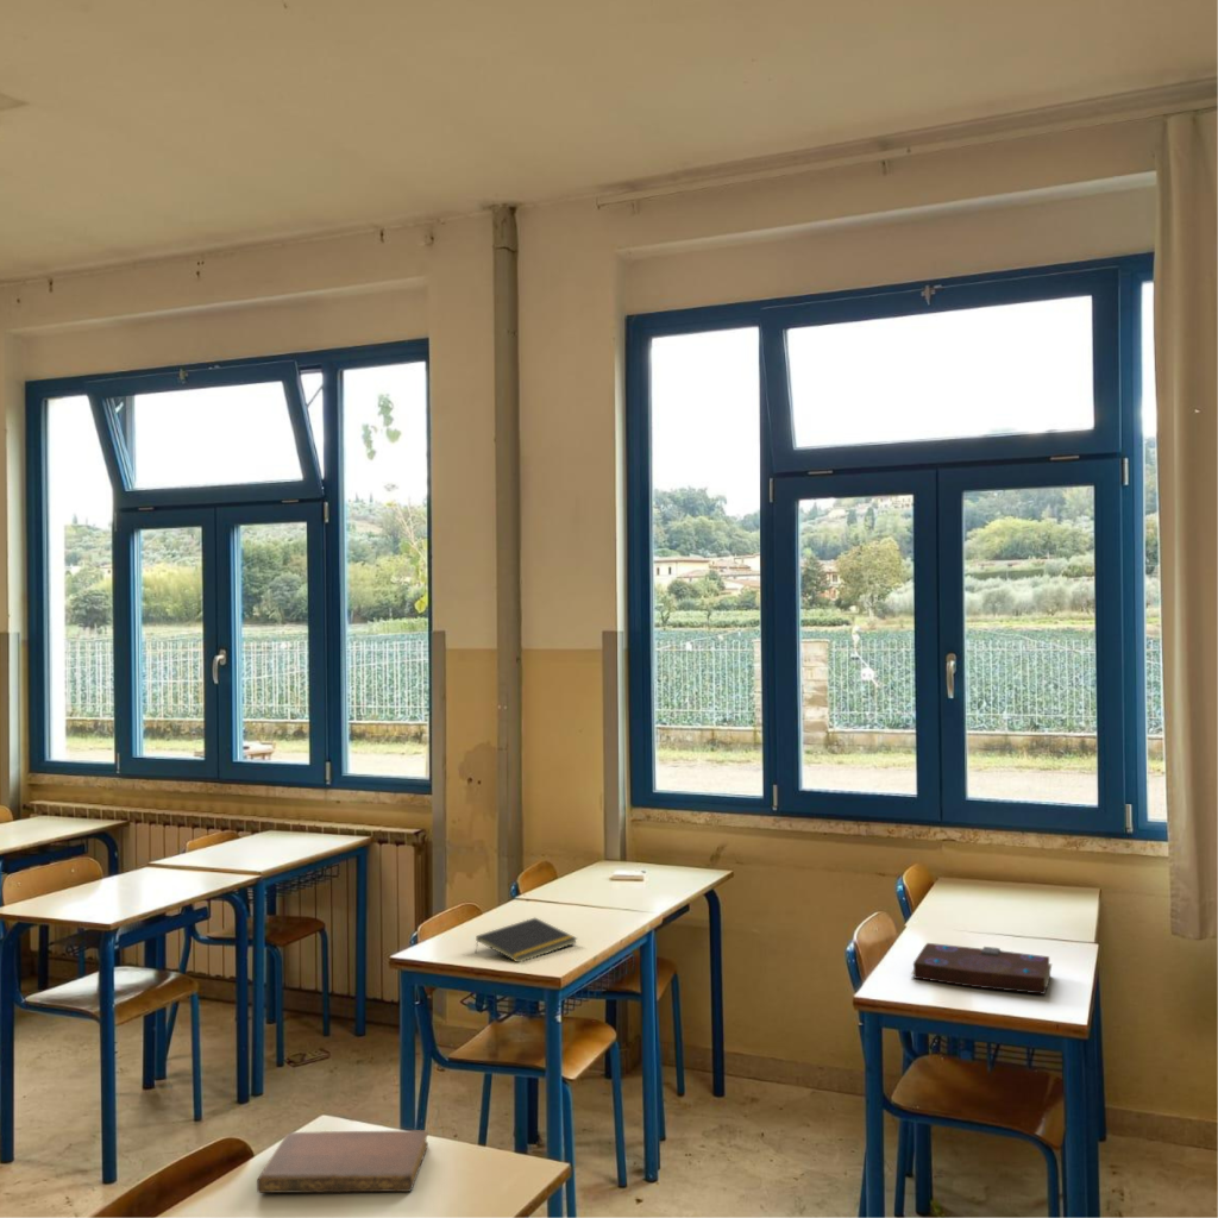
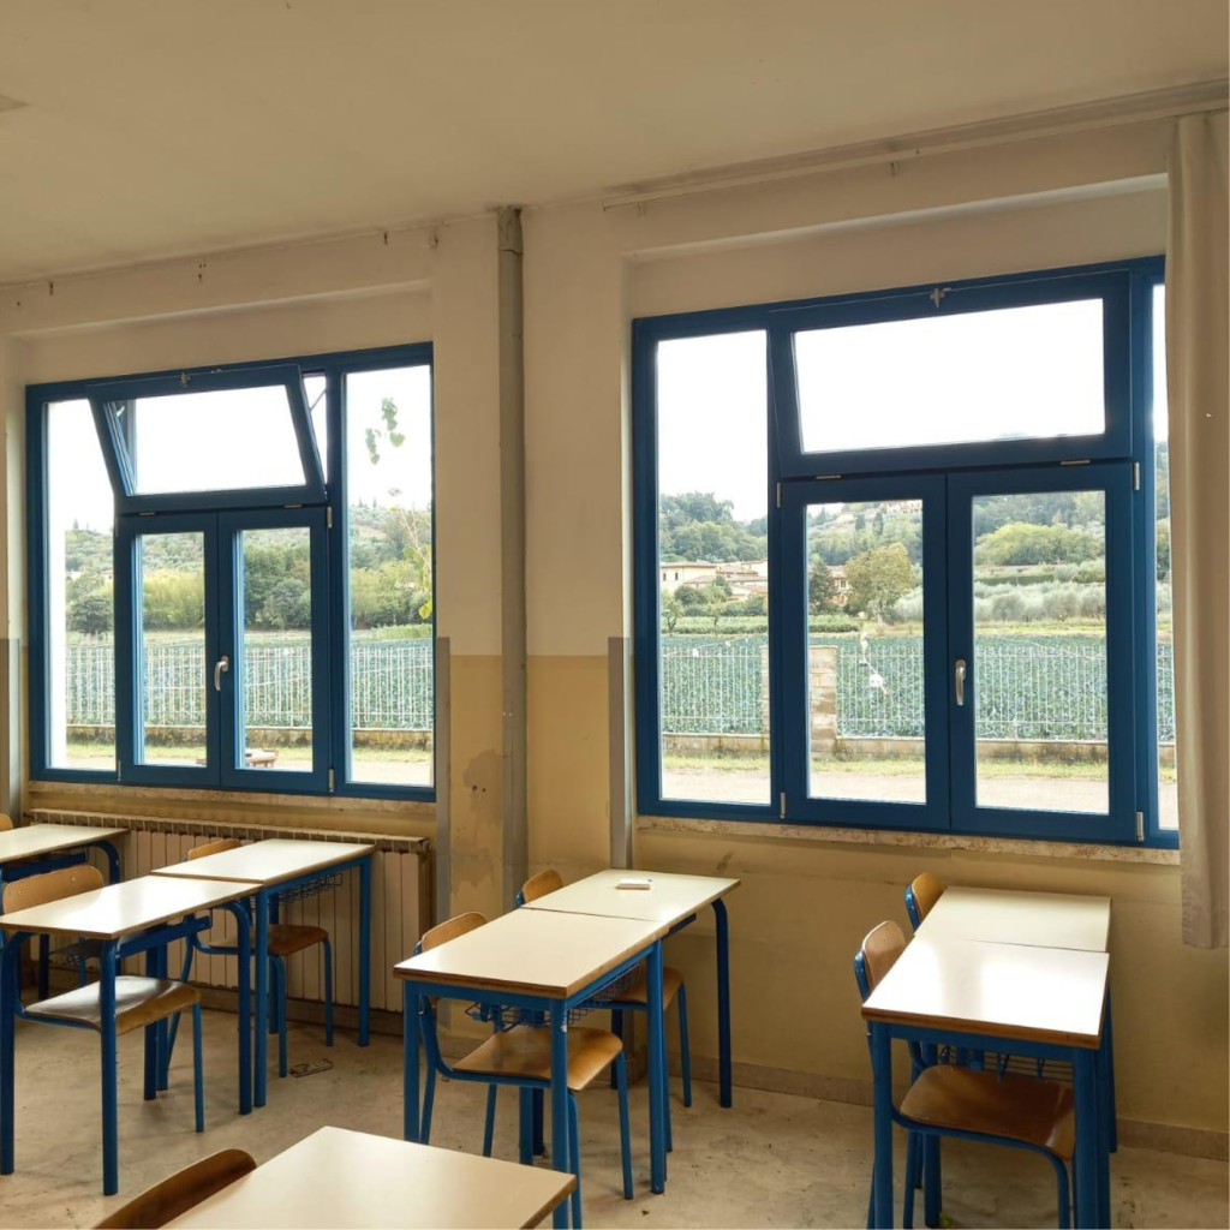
- notebook [256,1129,429,1194]
- notepad [475,917,578,963]
- book [910,942,1054,996]
